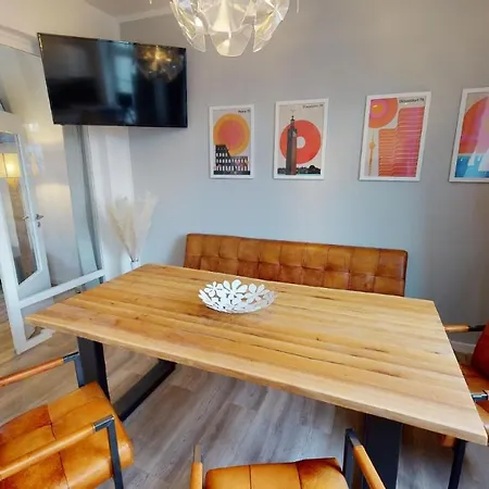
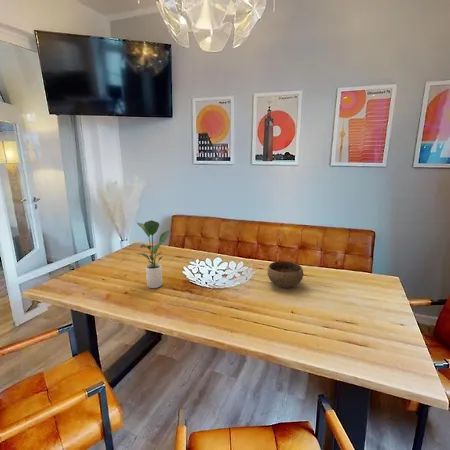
+ potted plant [136,219,171,289]
+ bowl [267,260,304,289]
